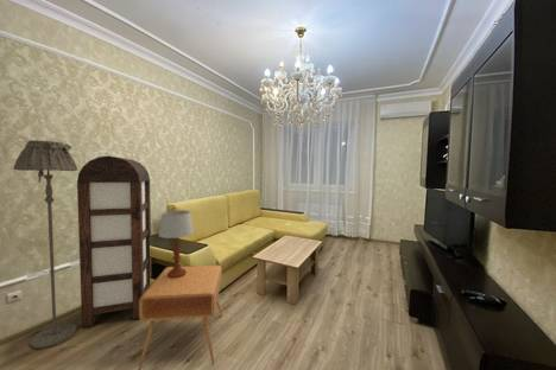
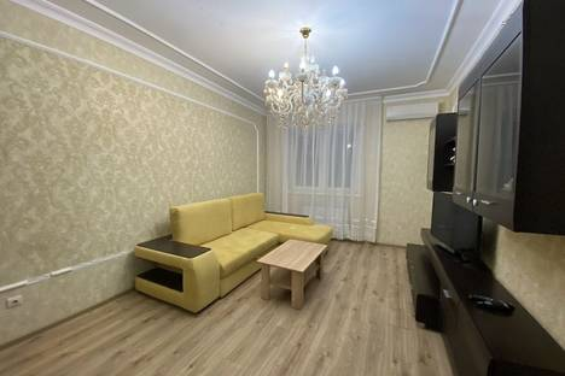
- side table [137,264,223,370]
- bookshelf [76,155,153,328]
- floor lamp [13,139,78,350]
- table lamp [157,209,195,279]
